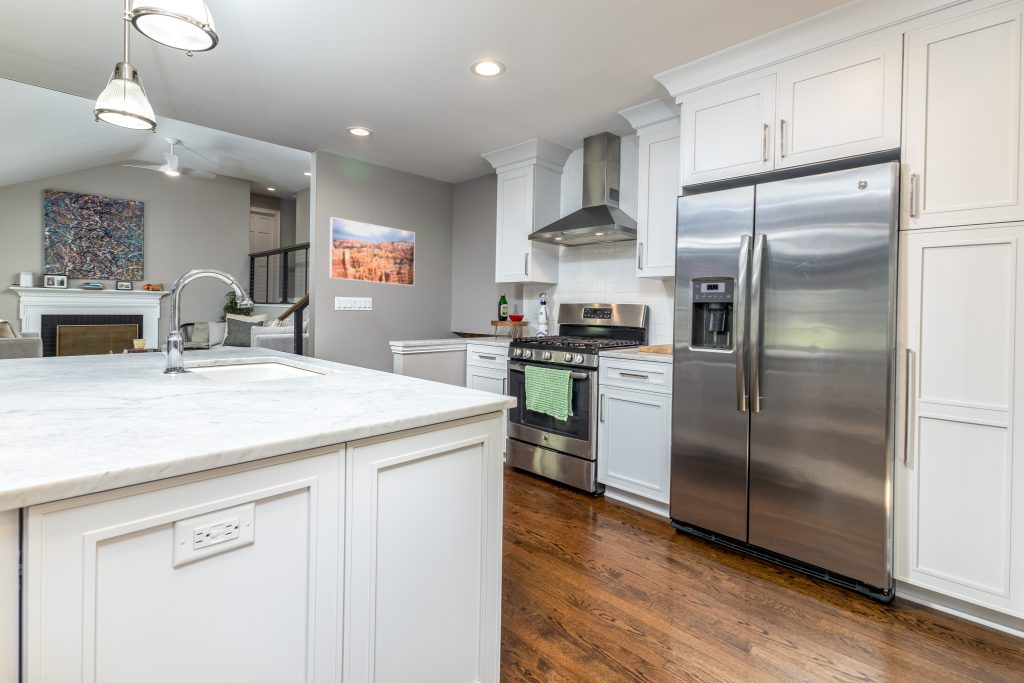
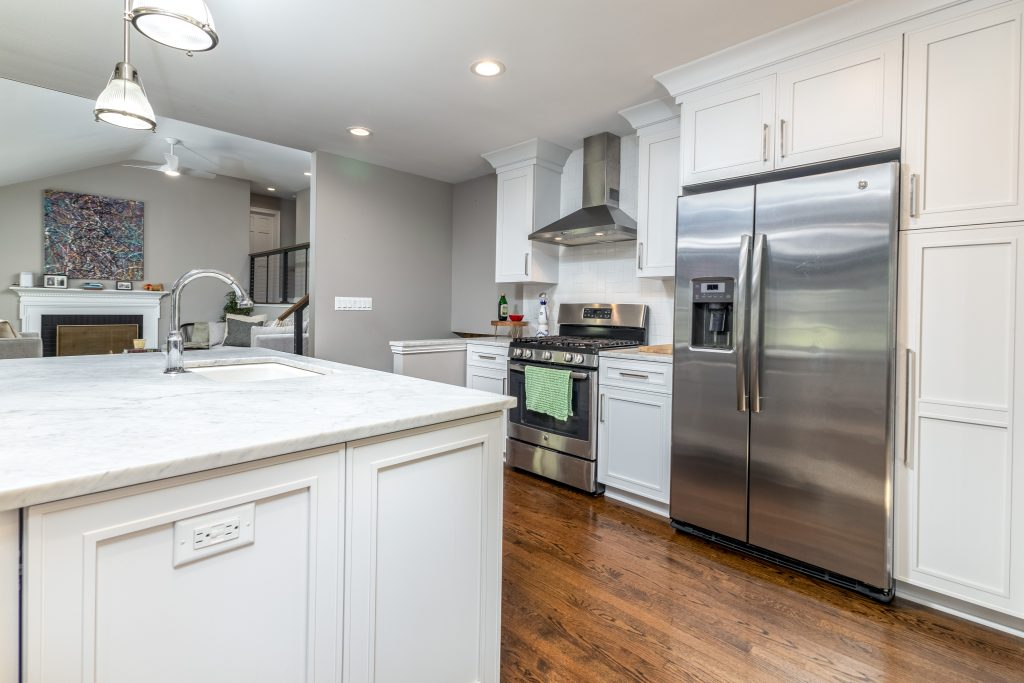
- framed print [328,216,416,287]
